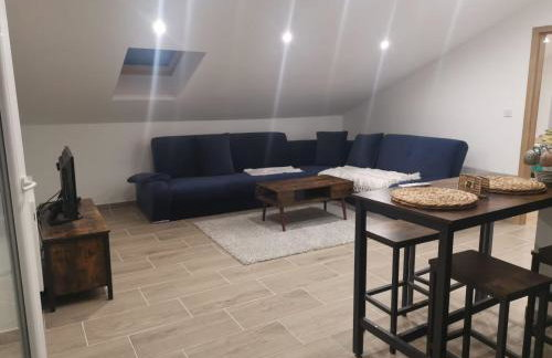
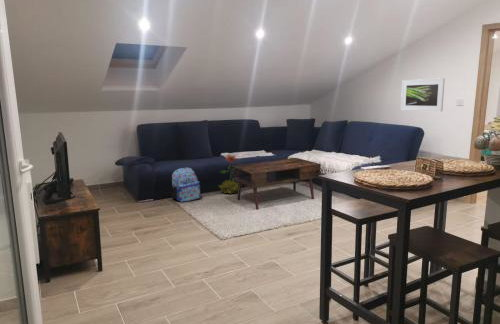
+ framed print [400,77,446,113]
+ decorative plant [217,153,239,195]
+ backpack [171,167,202,203]
